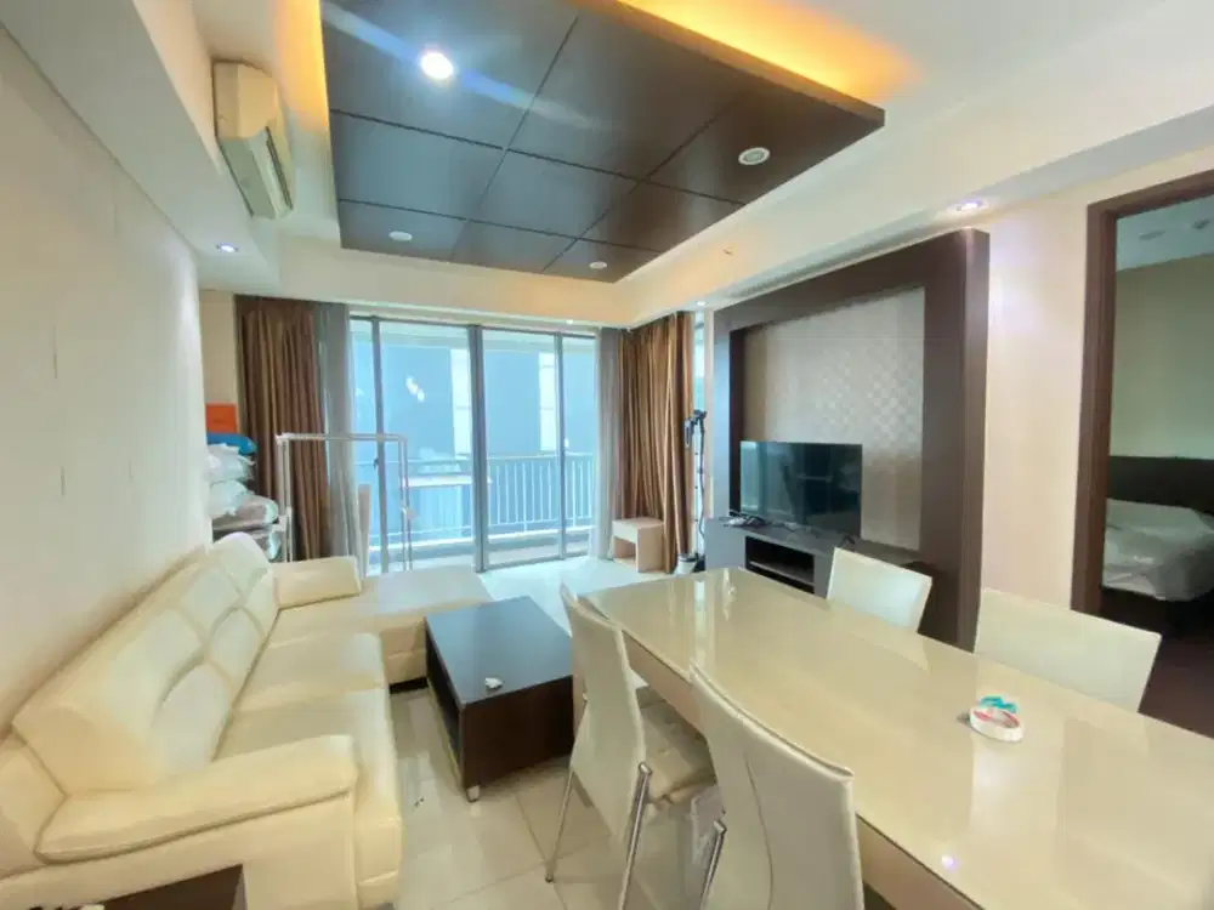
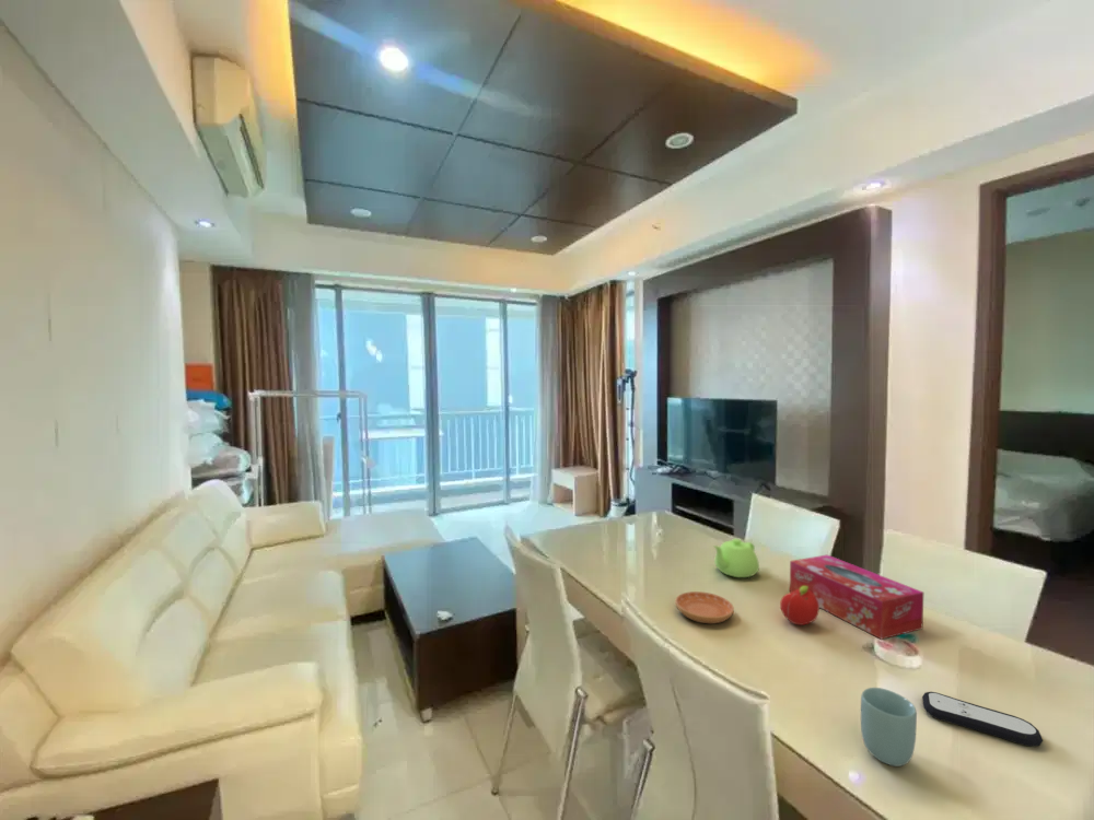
+ cup [860,687,918,768]
+ remote control [921,691,1044,747]
+ teapot [712,538,760,578]
+ fruit [779,586,821,626]
+ tissue box [789,554,924,641]
+ saucer [674,590,735,624]
